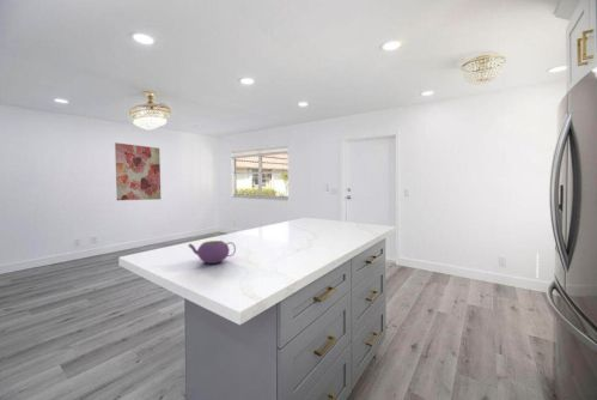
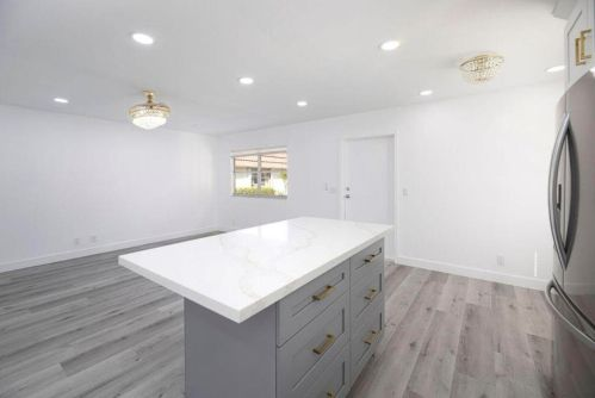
- wall art [114,141,162,201]
- teapot [187,240,237,265]
